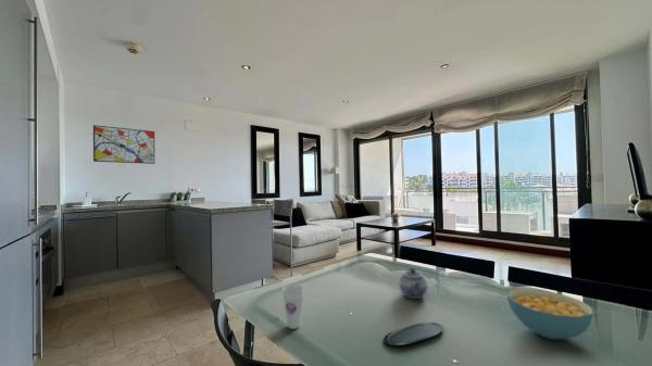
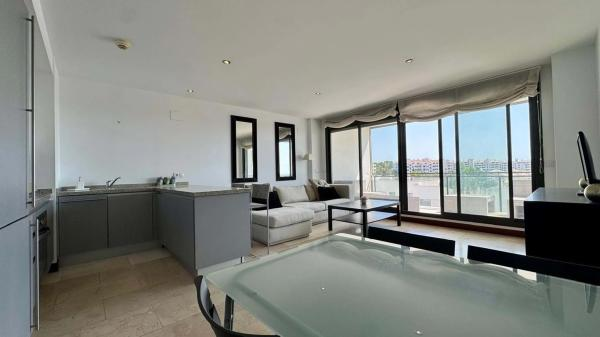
- teapot [399,267,428,300]
- cup [281,283,305,330]
- oval tray [383,321,444,346]
- cereal bowl [506,288,593,340]
- wall art [92,124,155,165]
